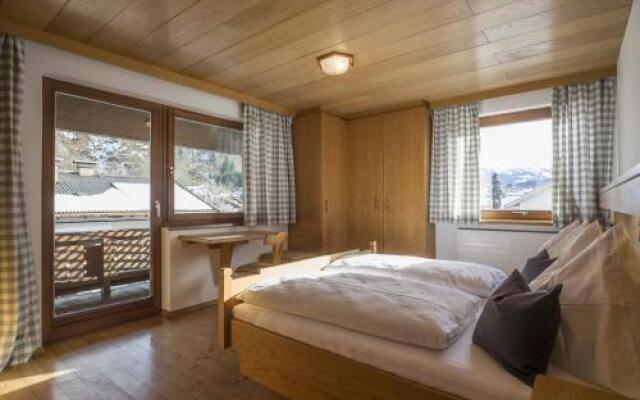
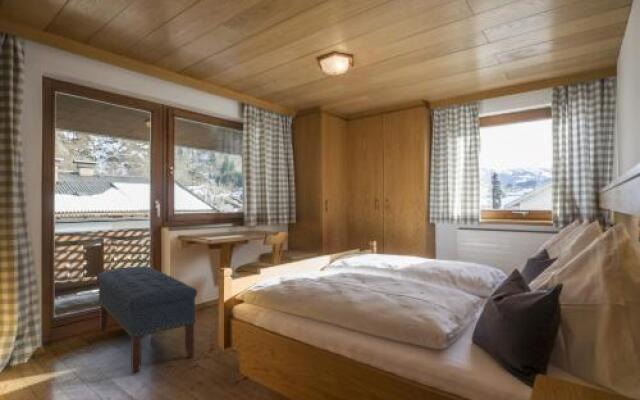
+ bench [96,265,198,376]
